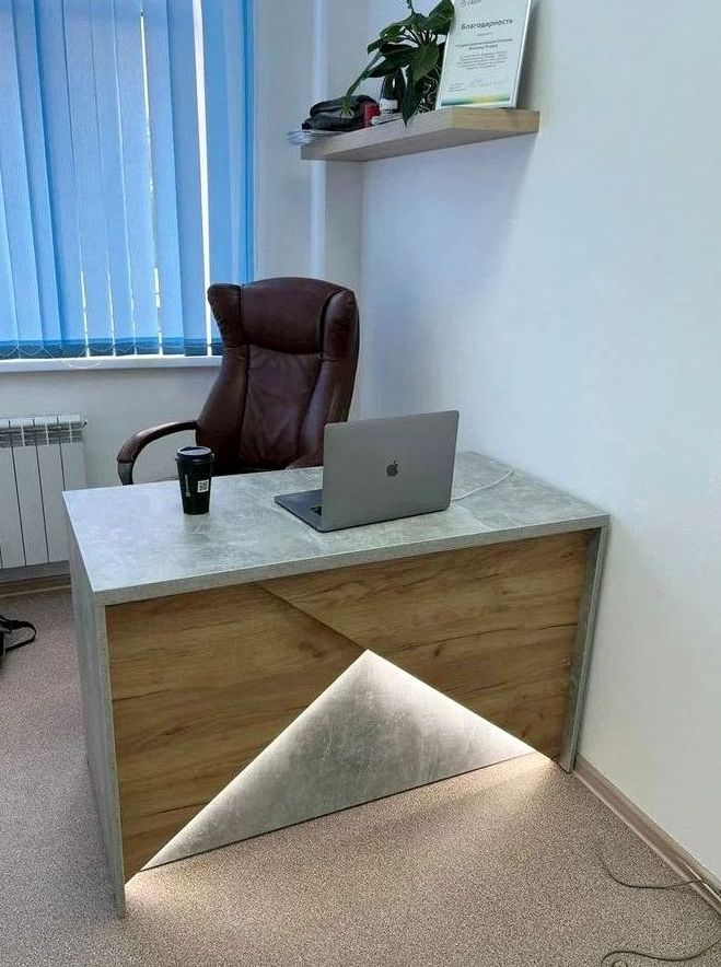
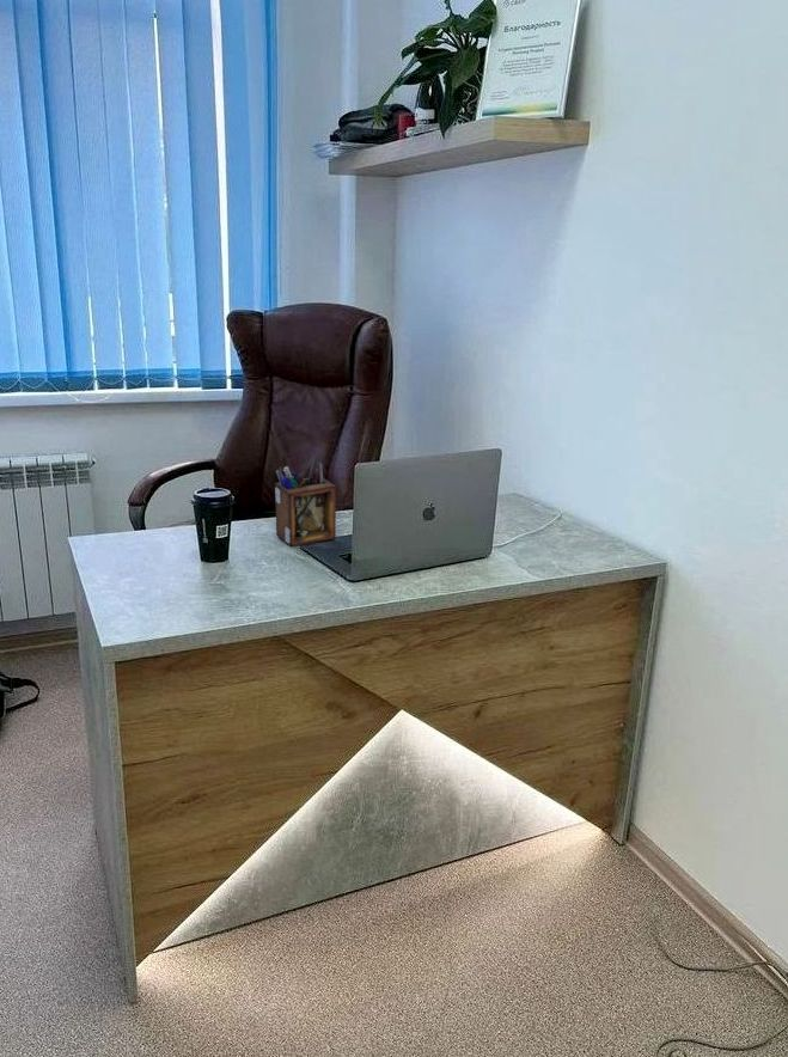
+ desk organizer [274,457,337,548]
